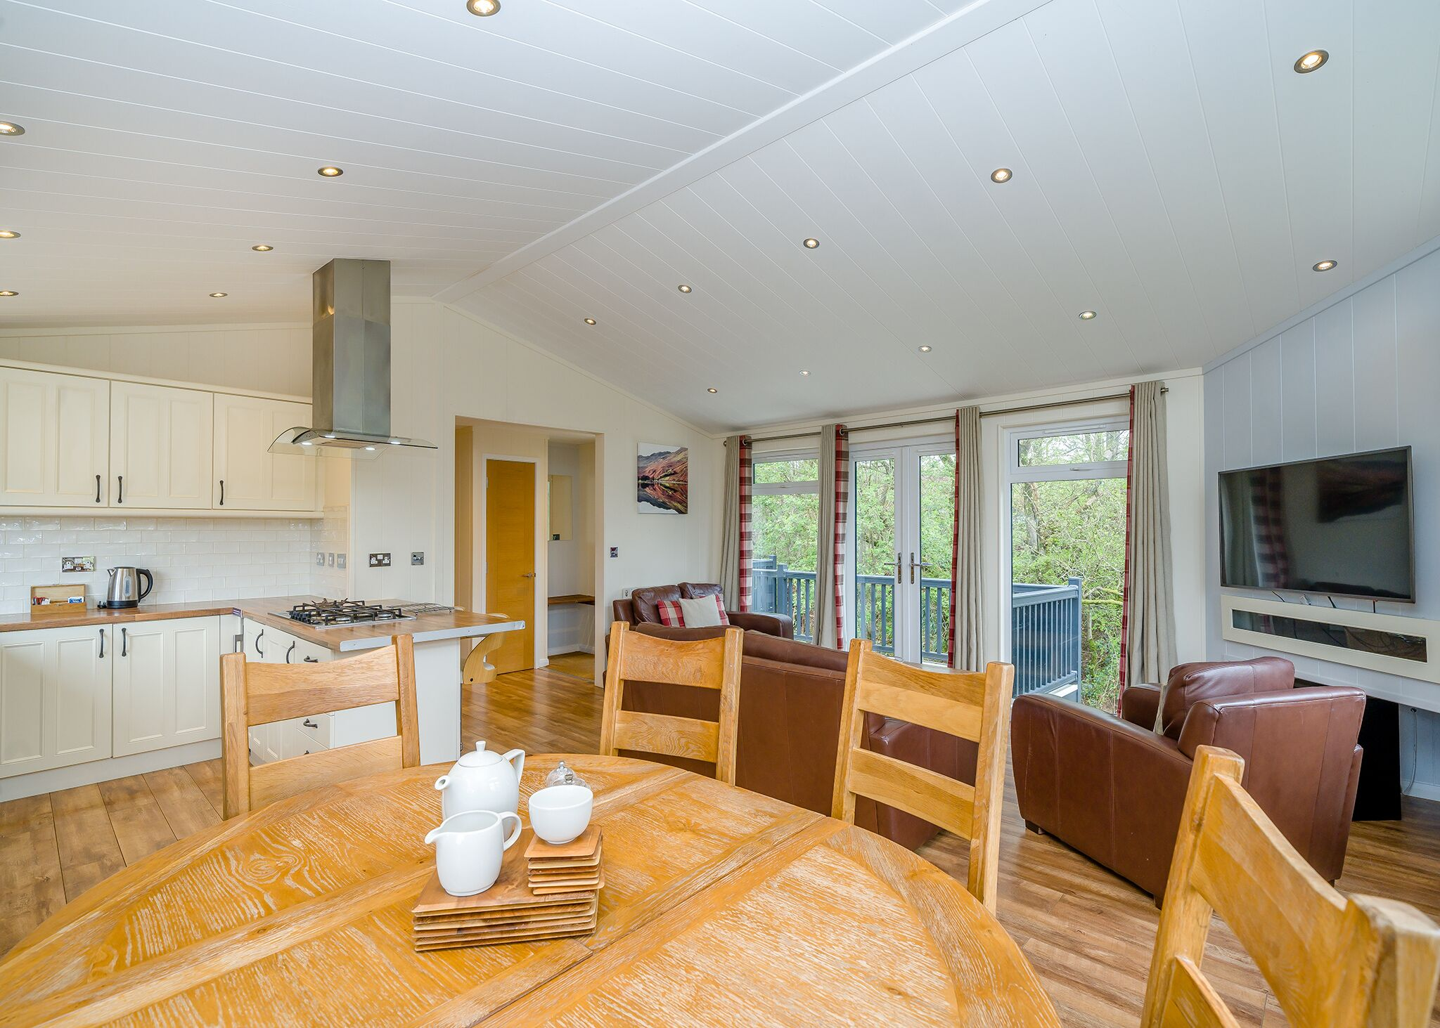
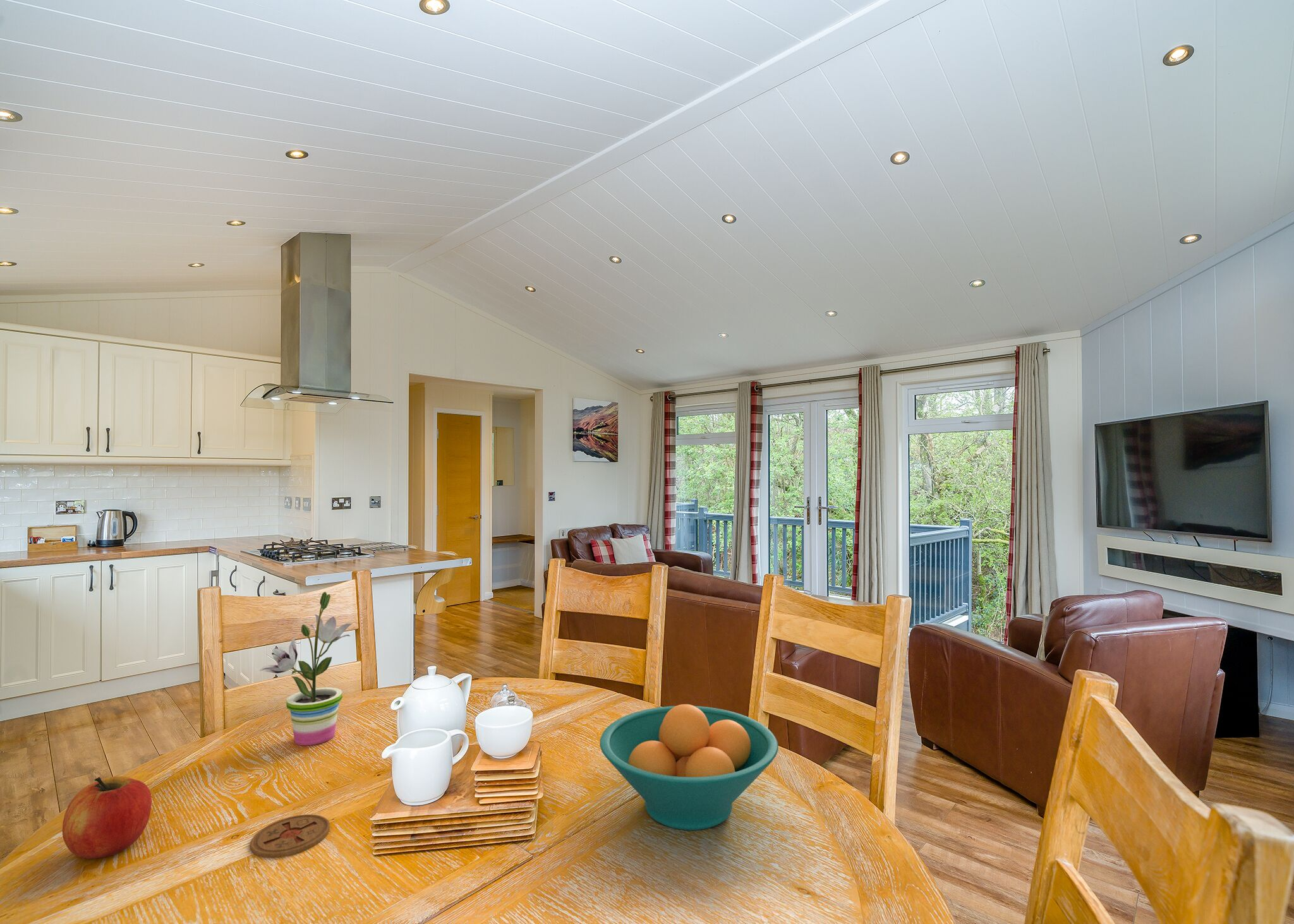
+ apple [62,776,152,860]
+ coaster [250,814,330,858]
+ potted plant [258,591,353,746]
+ fruit bowl [600,704,779,831]
